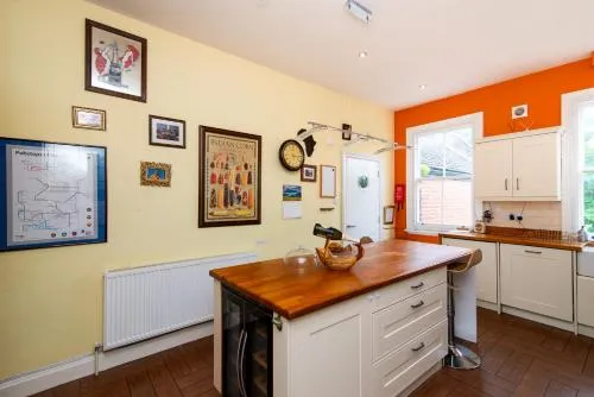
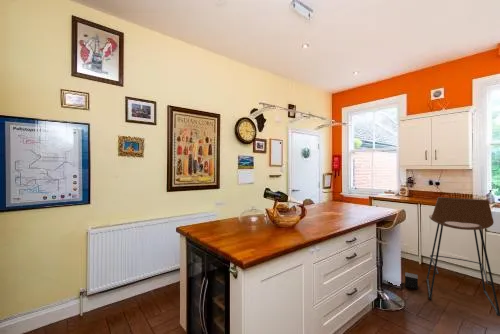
+ bar stool [387,196,500,317]
